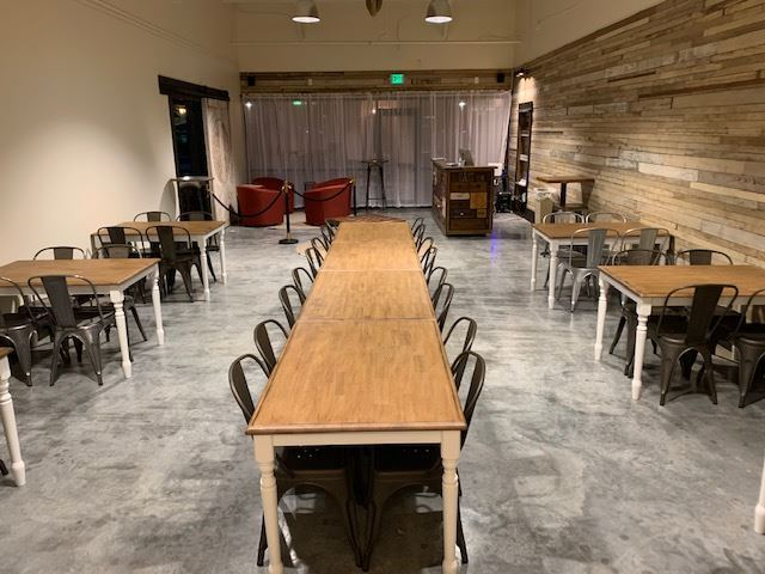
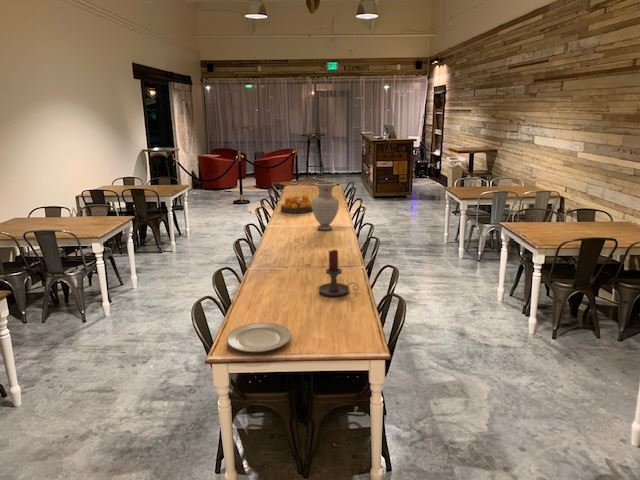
+ fruit bowl [280,194,313,214]
+ vase [311,182,340,231]
+ candle holder [317,249,360,297]
+ chinaware [226,322,292,353]
